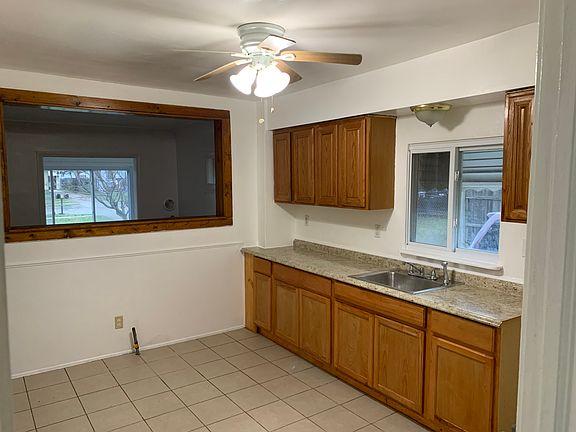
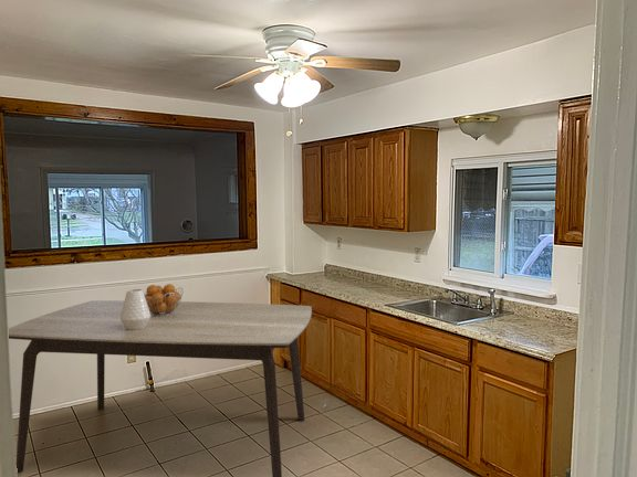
+ dining table [8,299,313,477]
+ vase [121,288,150,330]
+ fruit basket [144,283,184,316]
